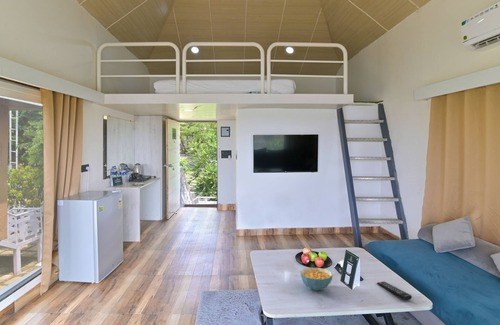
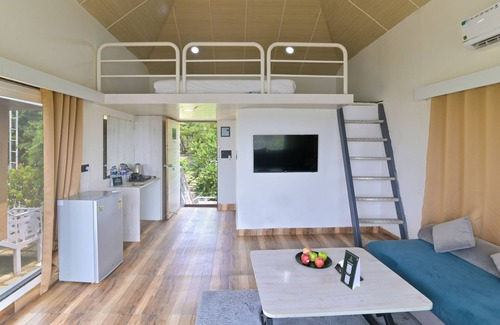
- cereal bowl [299,267,333,292]
- remote control [376,281,413,301]
